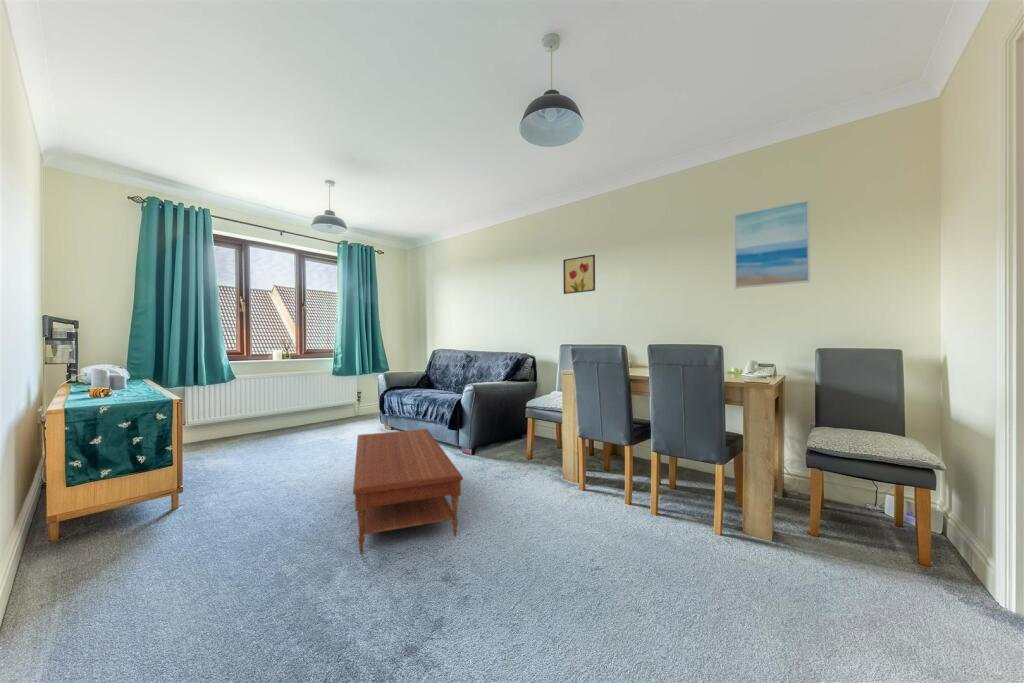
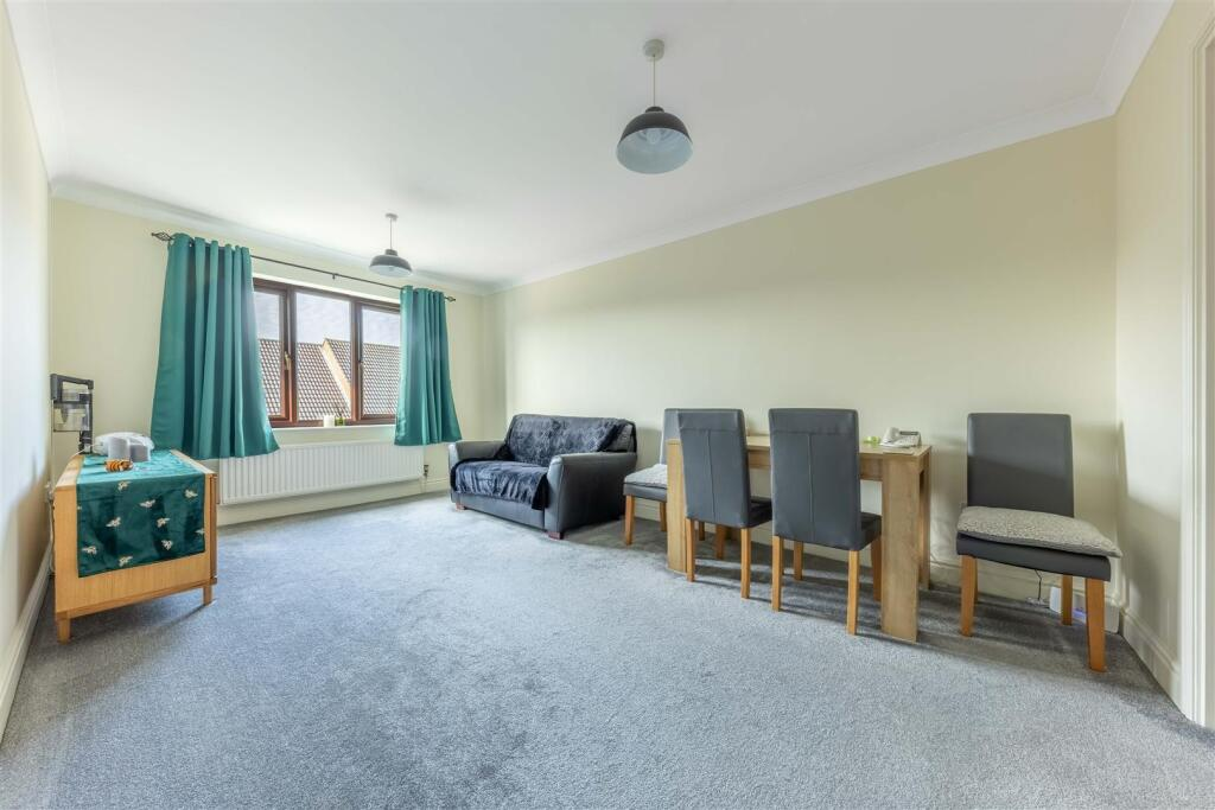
- wall art [562,254,596,295]
- wall art [733,199,811,290]
- coffee table [352,428,464,555]
